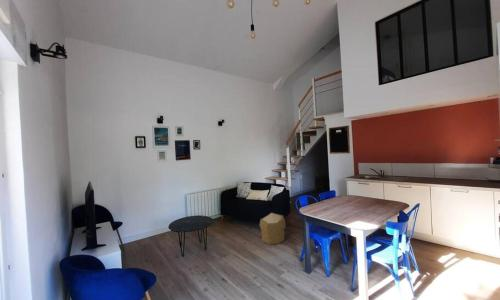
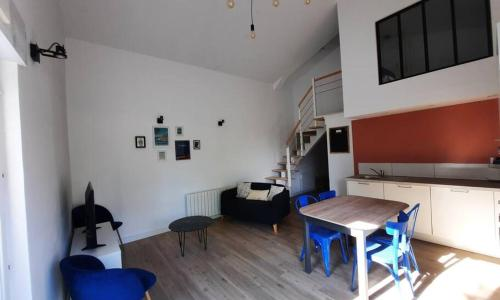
- pouf [259,212,286,245]
